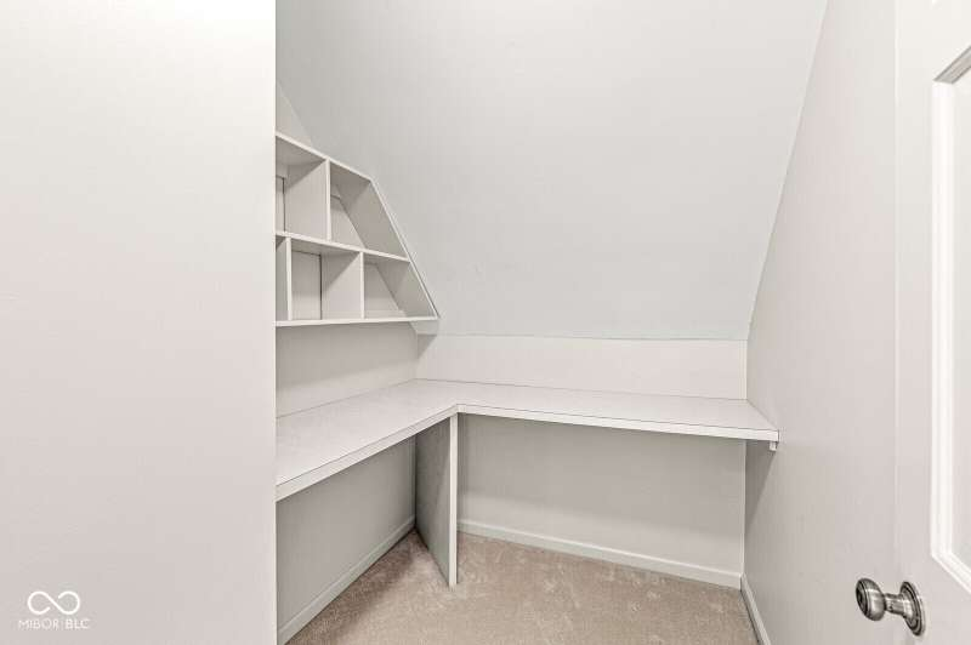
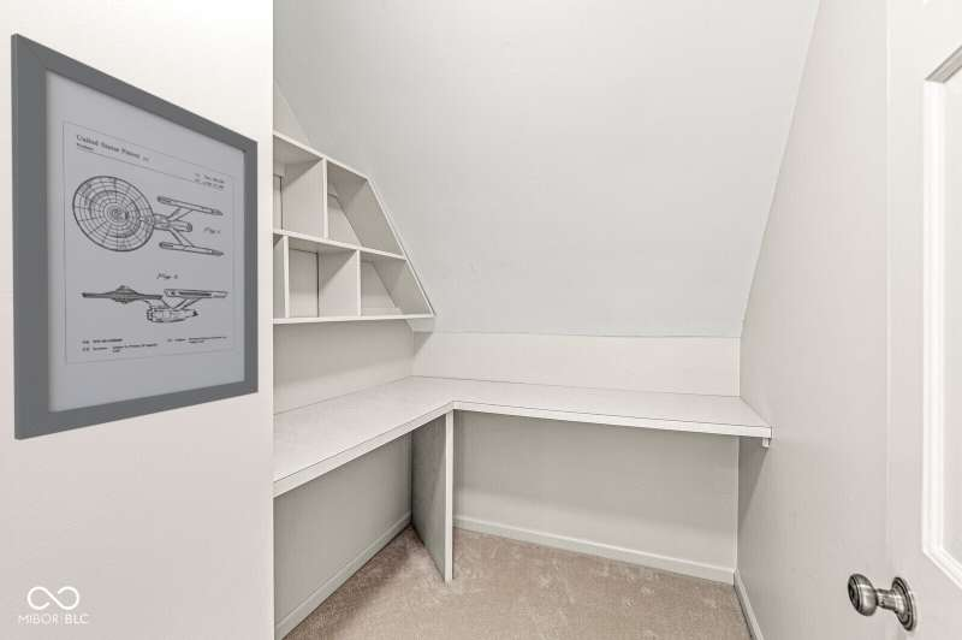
+ wall art [10,32,260,442]
